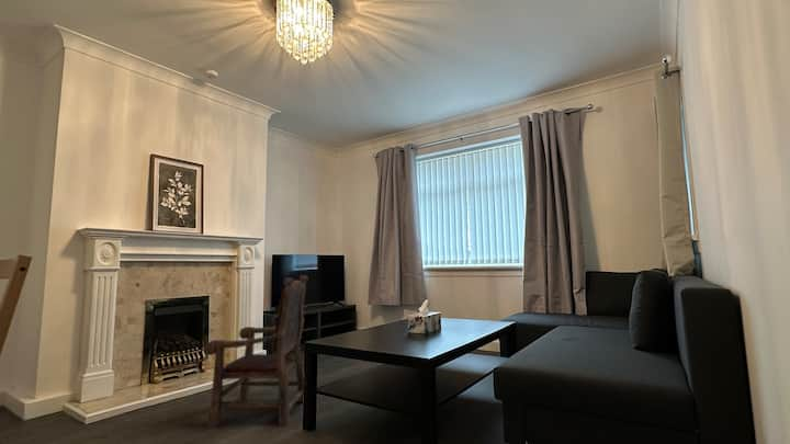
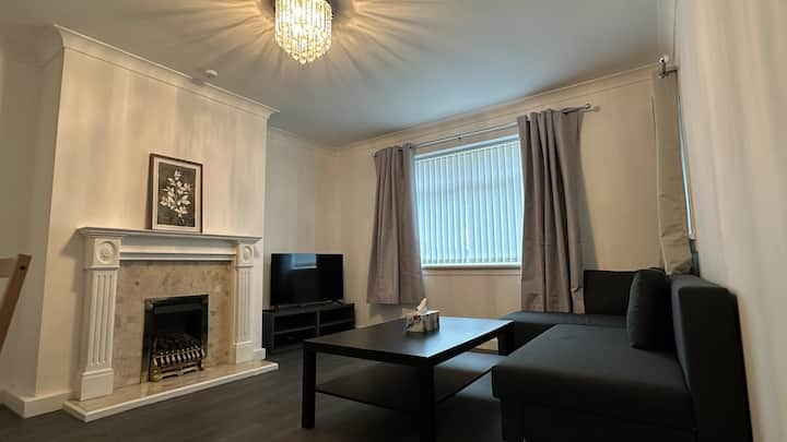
- armchair [203,274,309,429]
